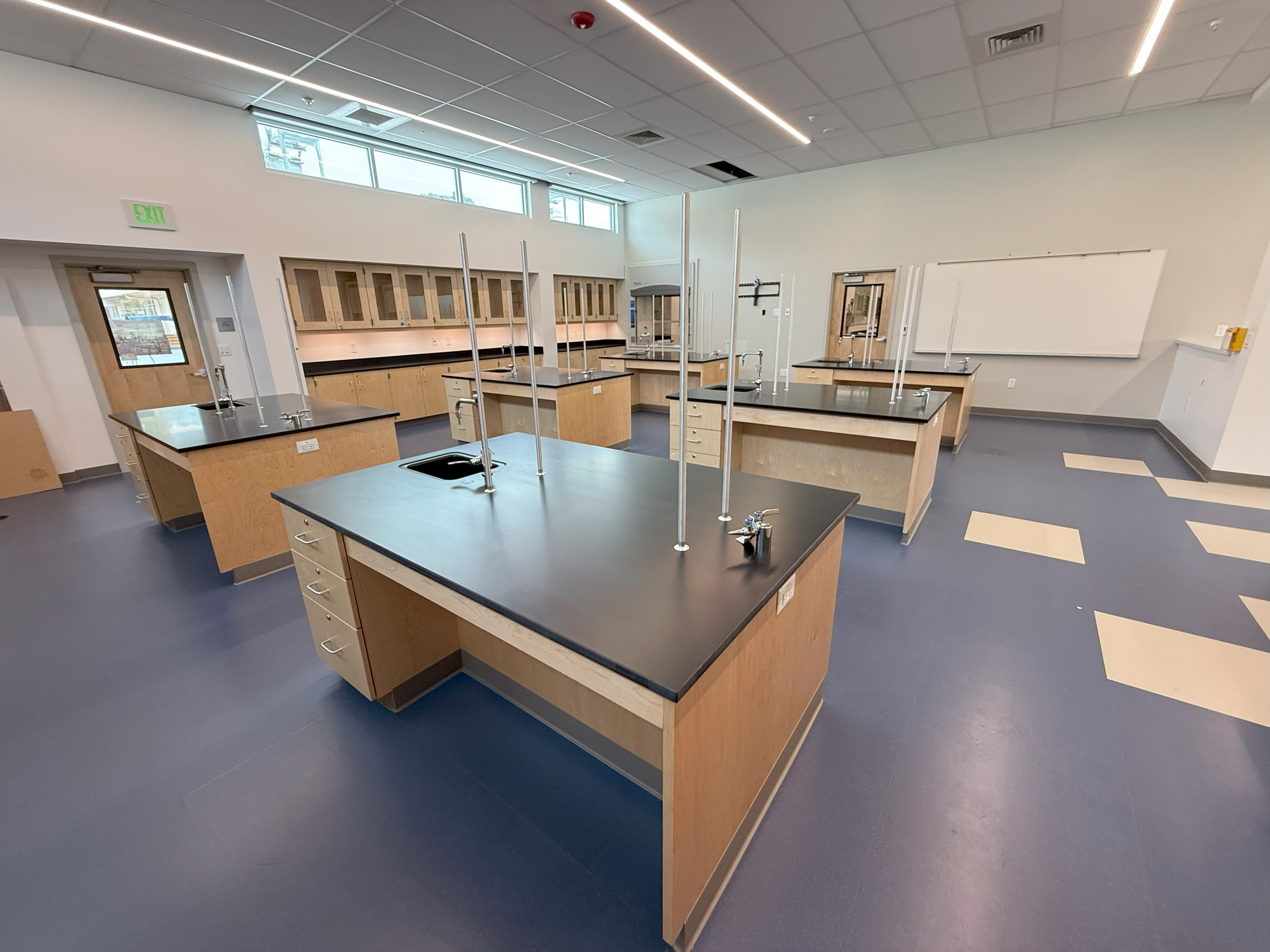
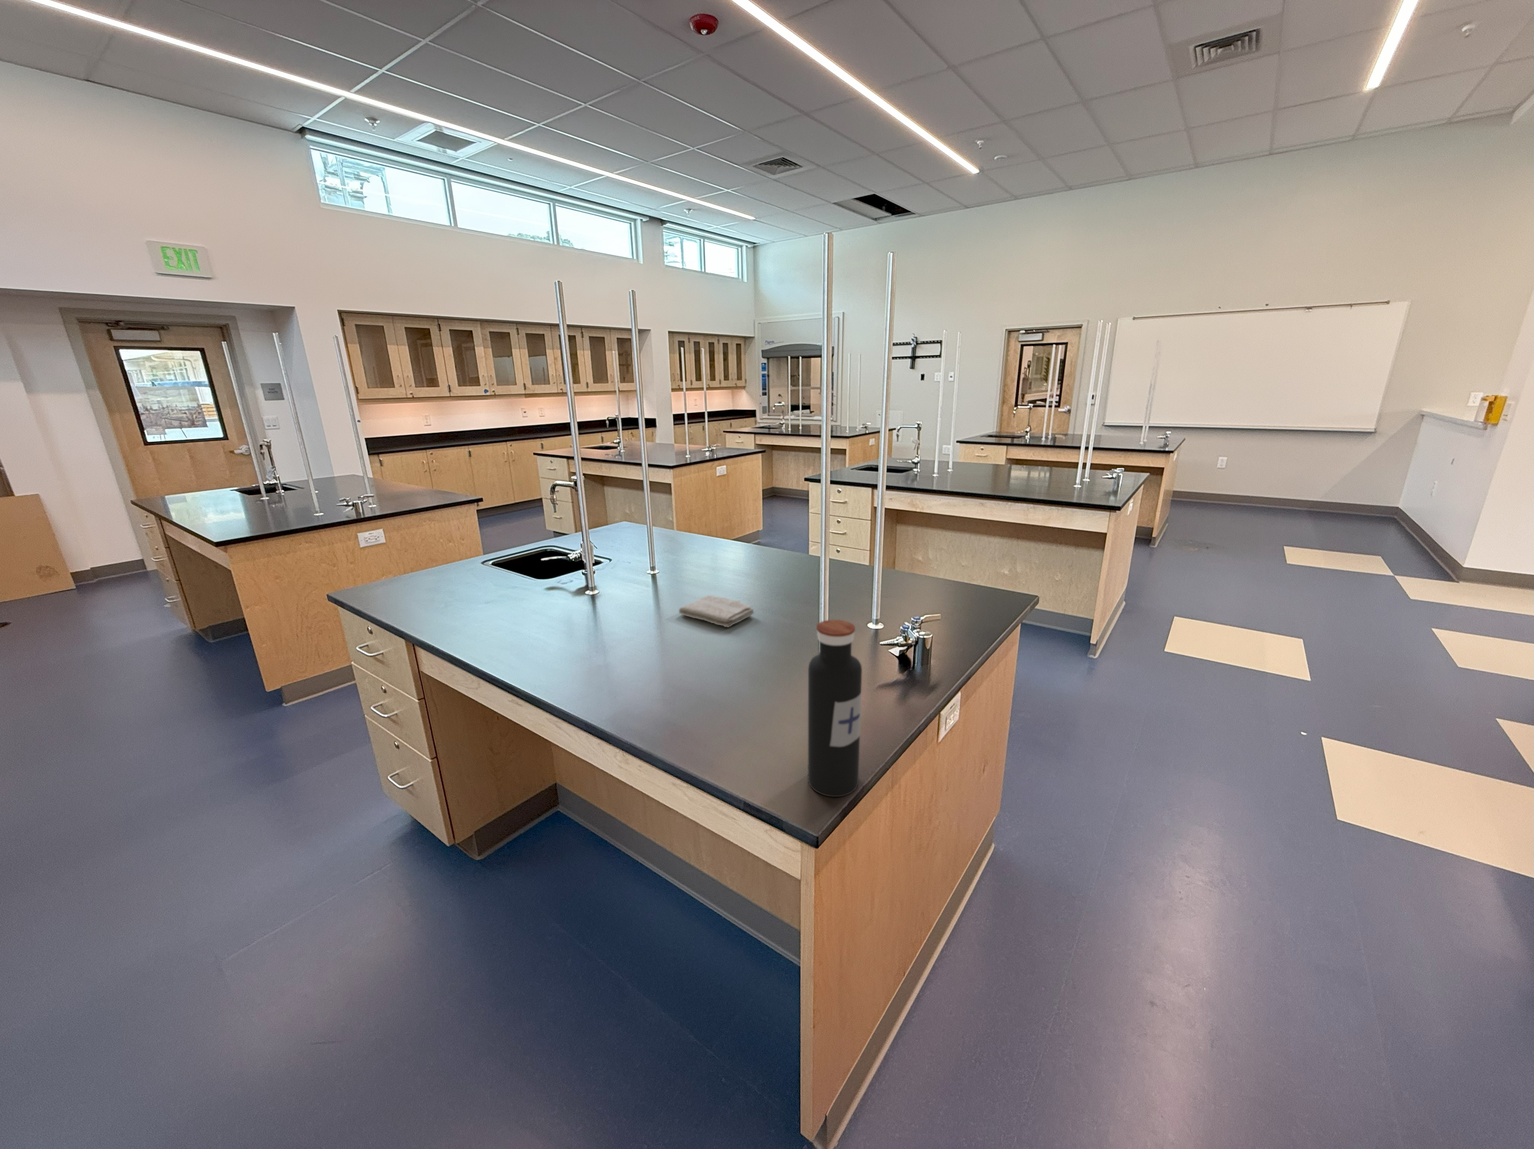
+ washcloth [679,595,755,628]
+ water bottle [808,619,862,797]
